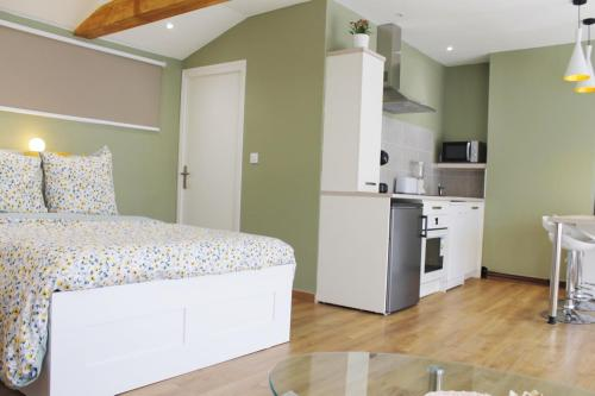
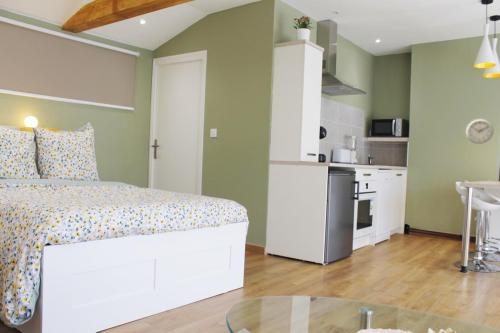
+ wall clock [465,118,495,145]
